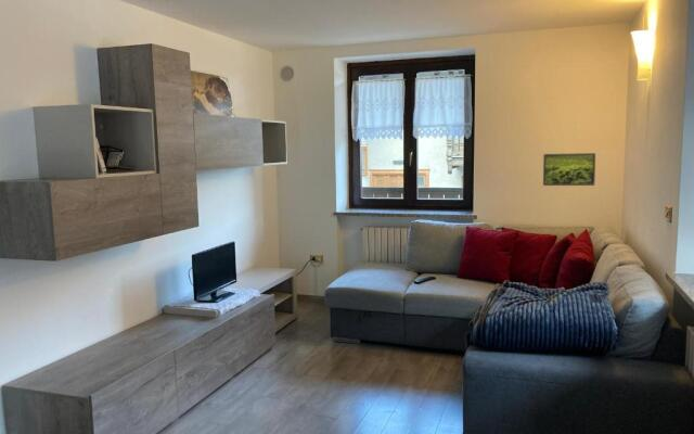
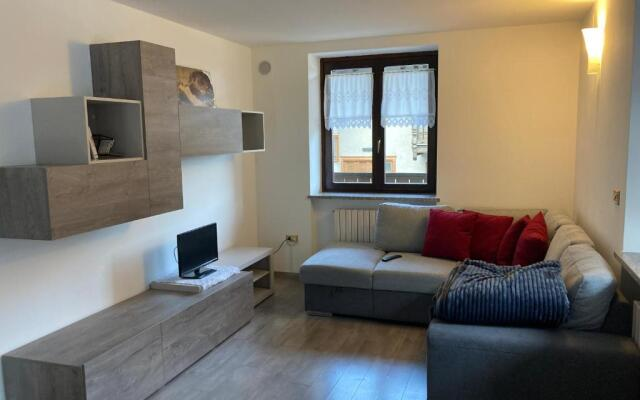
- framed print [542,152,596,187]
